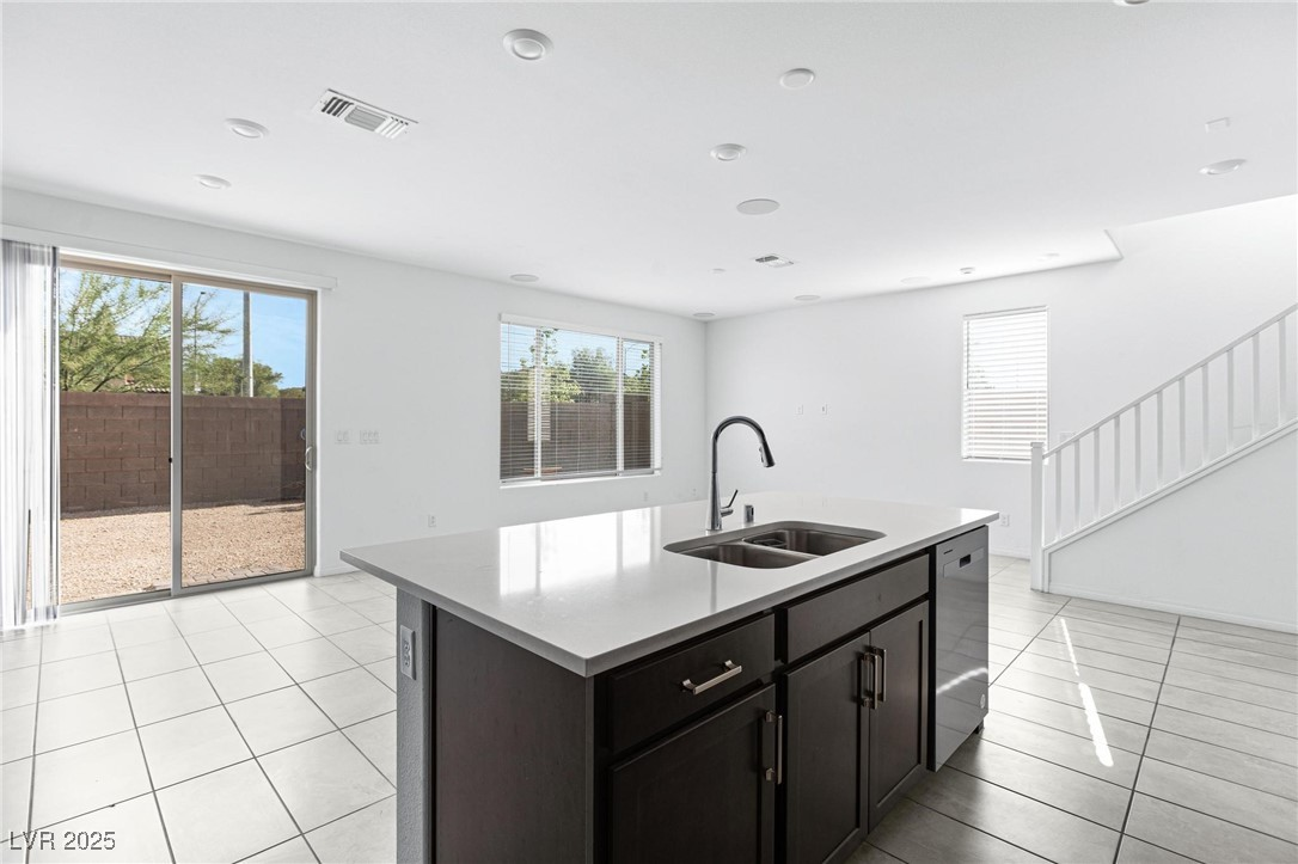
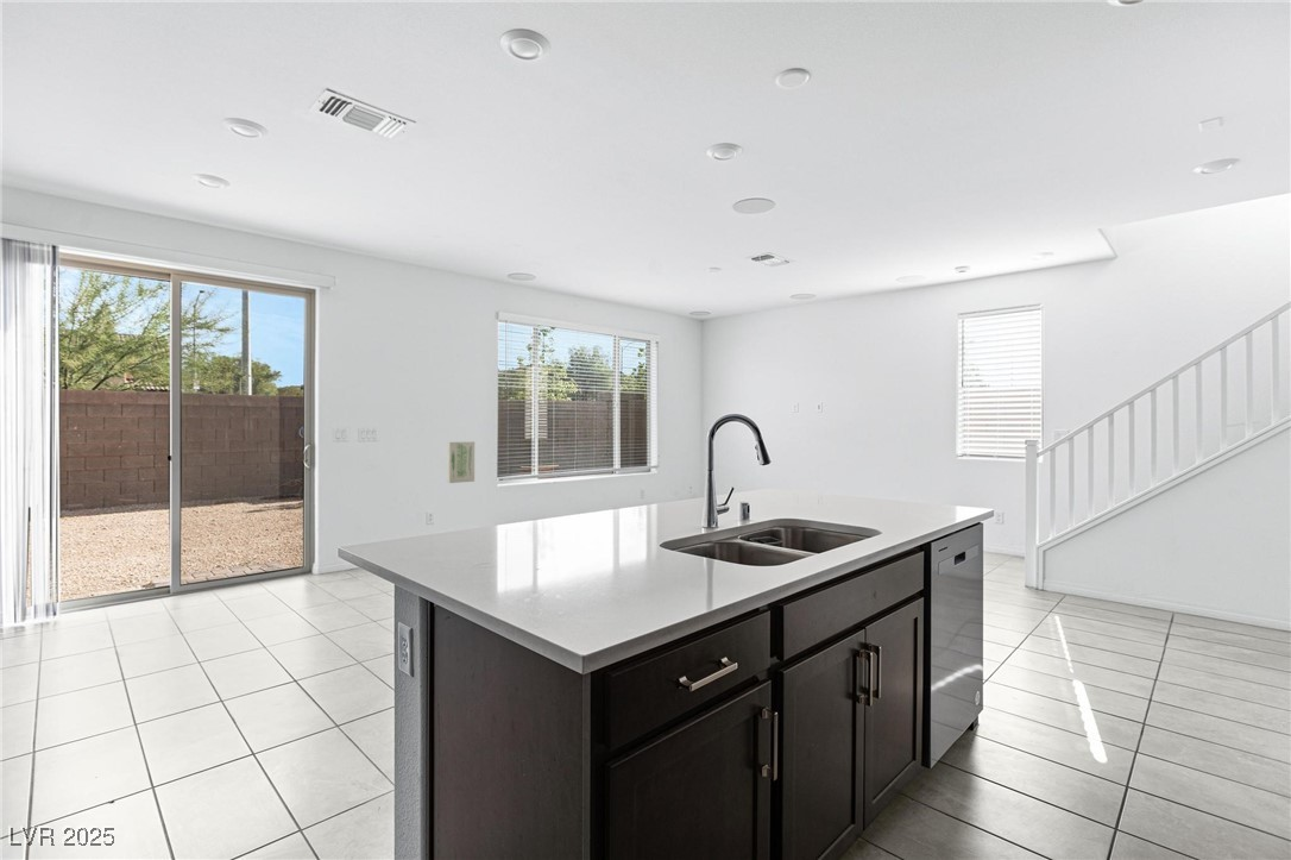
+ wall art [447,440,476,484]
